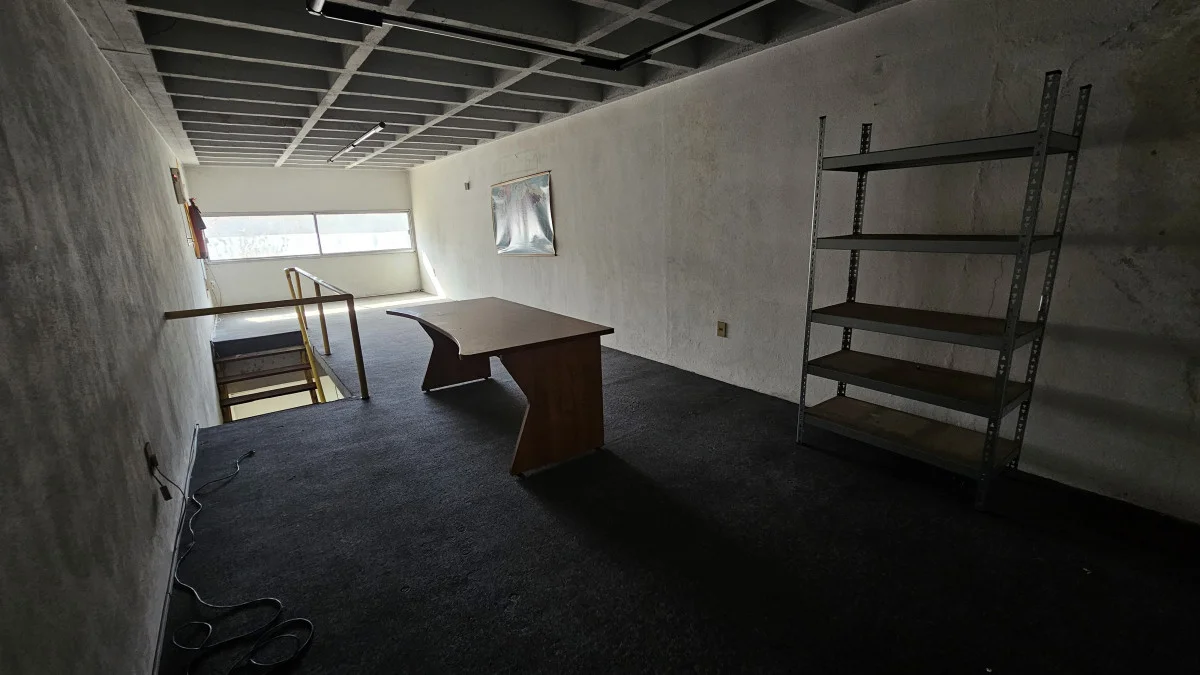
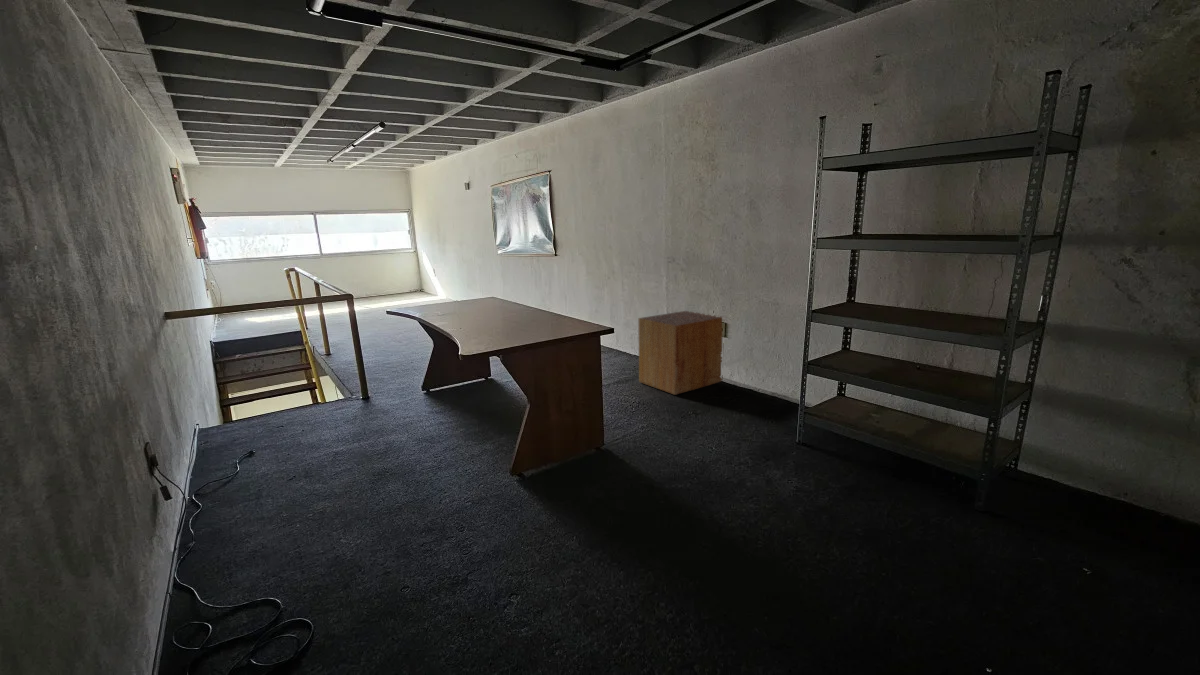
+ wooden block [638,310,723,396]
